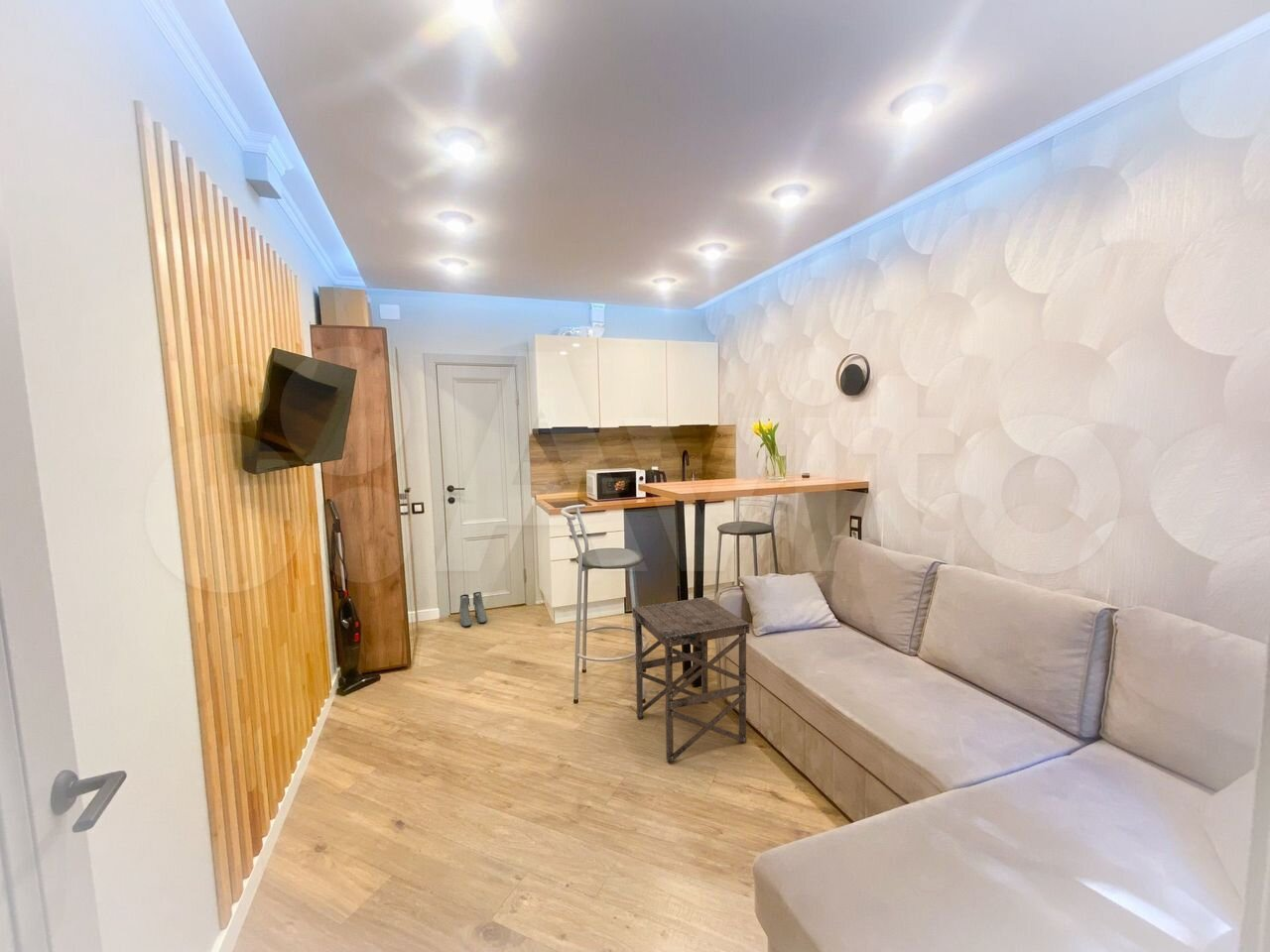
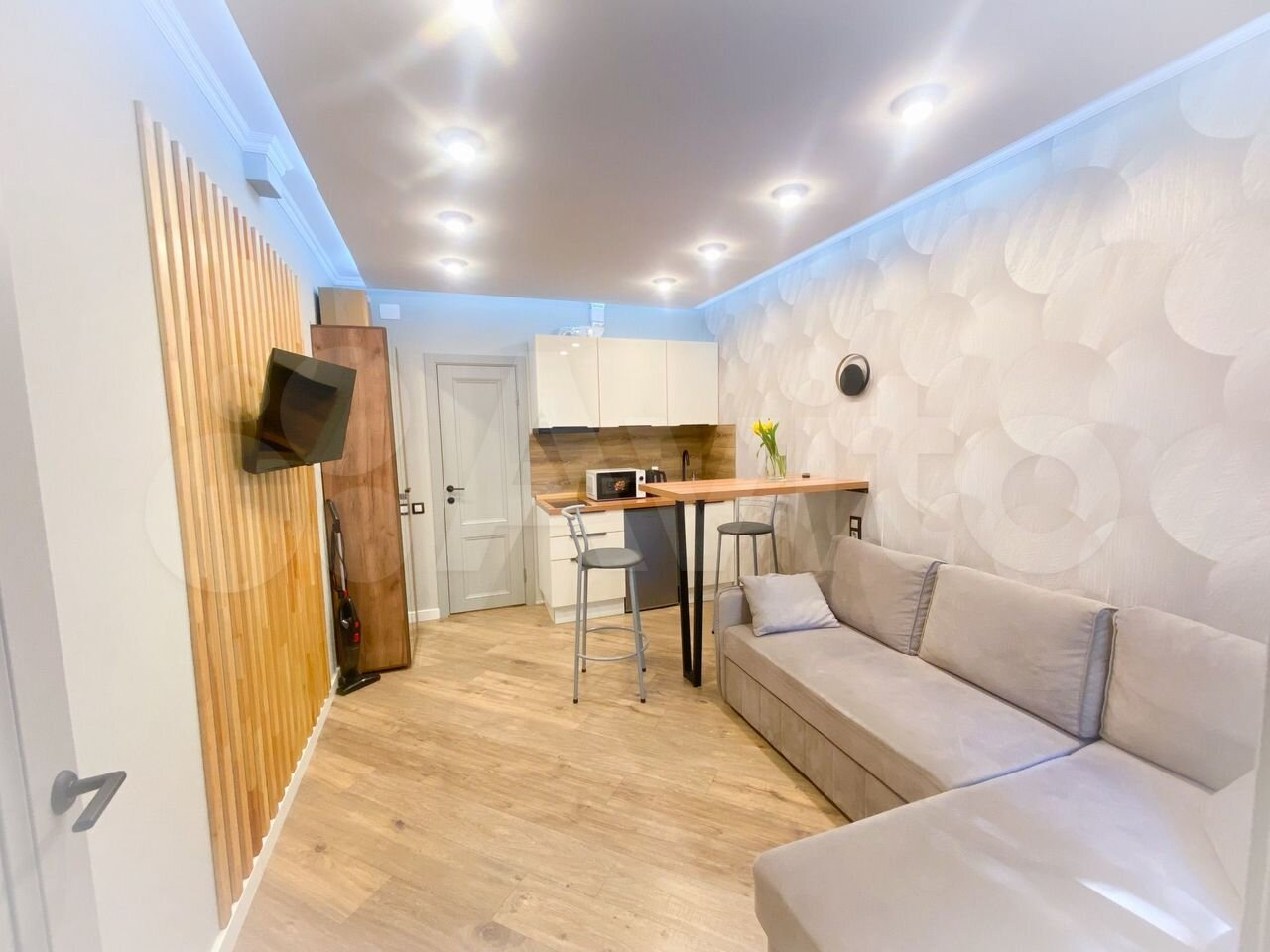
- side table [632,596,751,764]
- boots [458,591,488,628]
